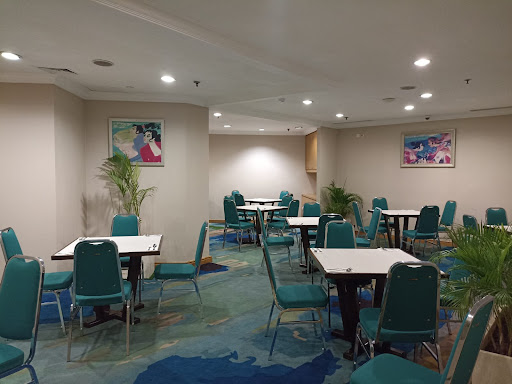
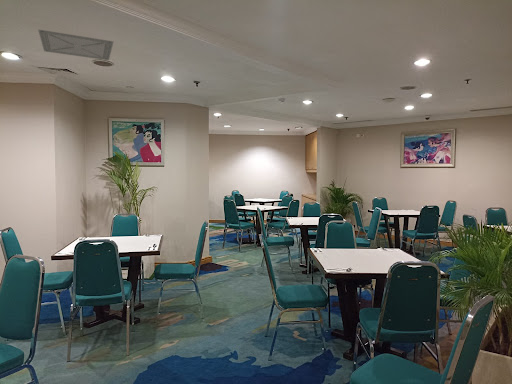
+ ceiling vent [37,28,114,61]
